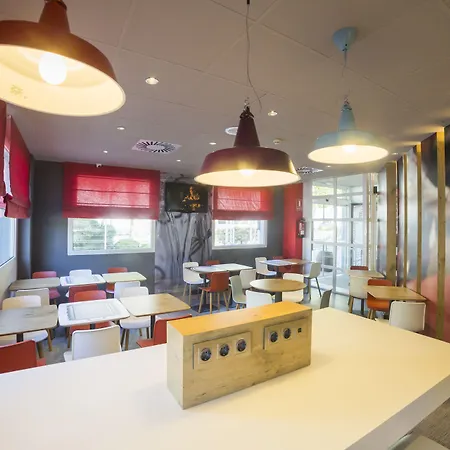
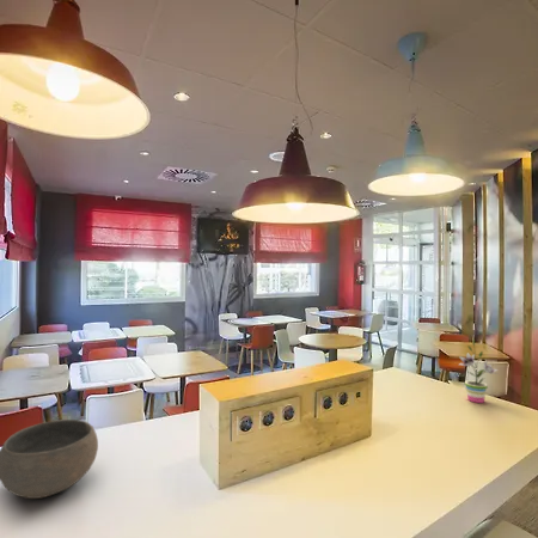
+ bowl [0,418,99,500]
+ potted plant [458,338,500,404]
